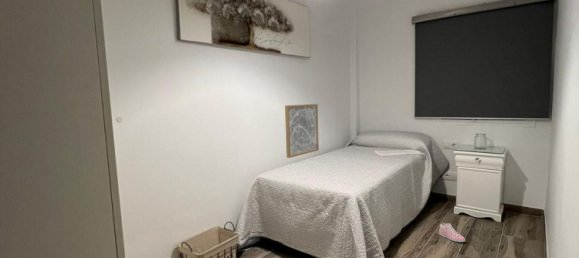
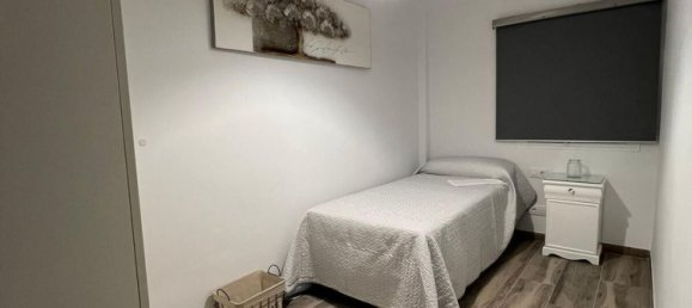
- sneaker [438,222,466,243]
- wall art [284,103,320,159]
